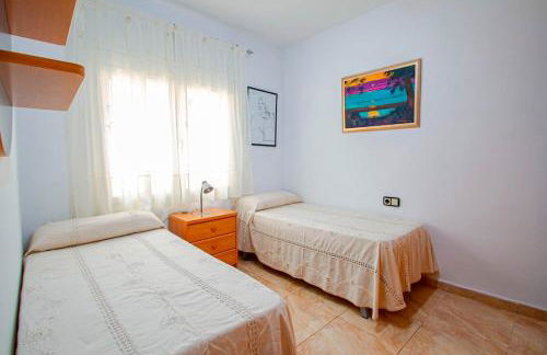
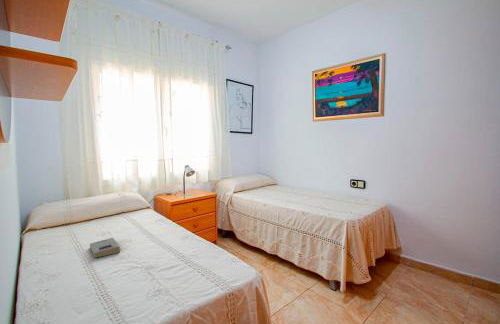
+ book [89,237,121,259]
